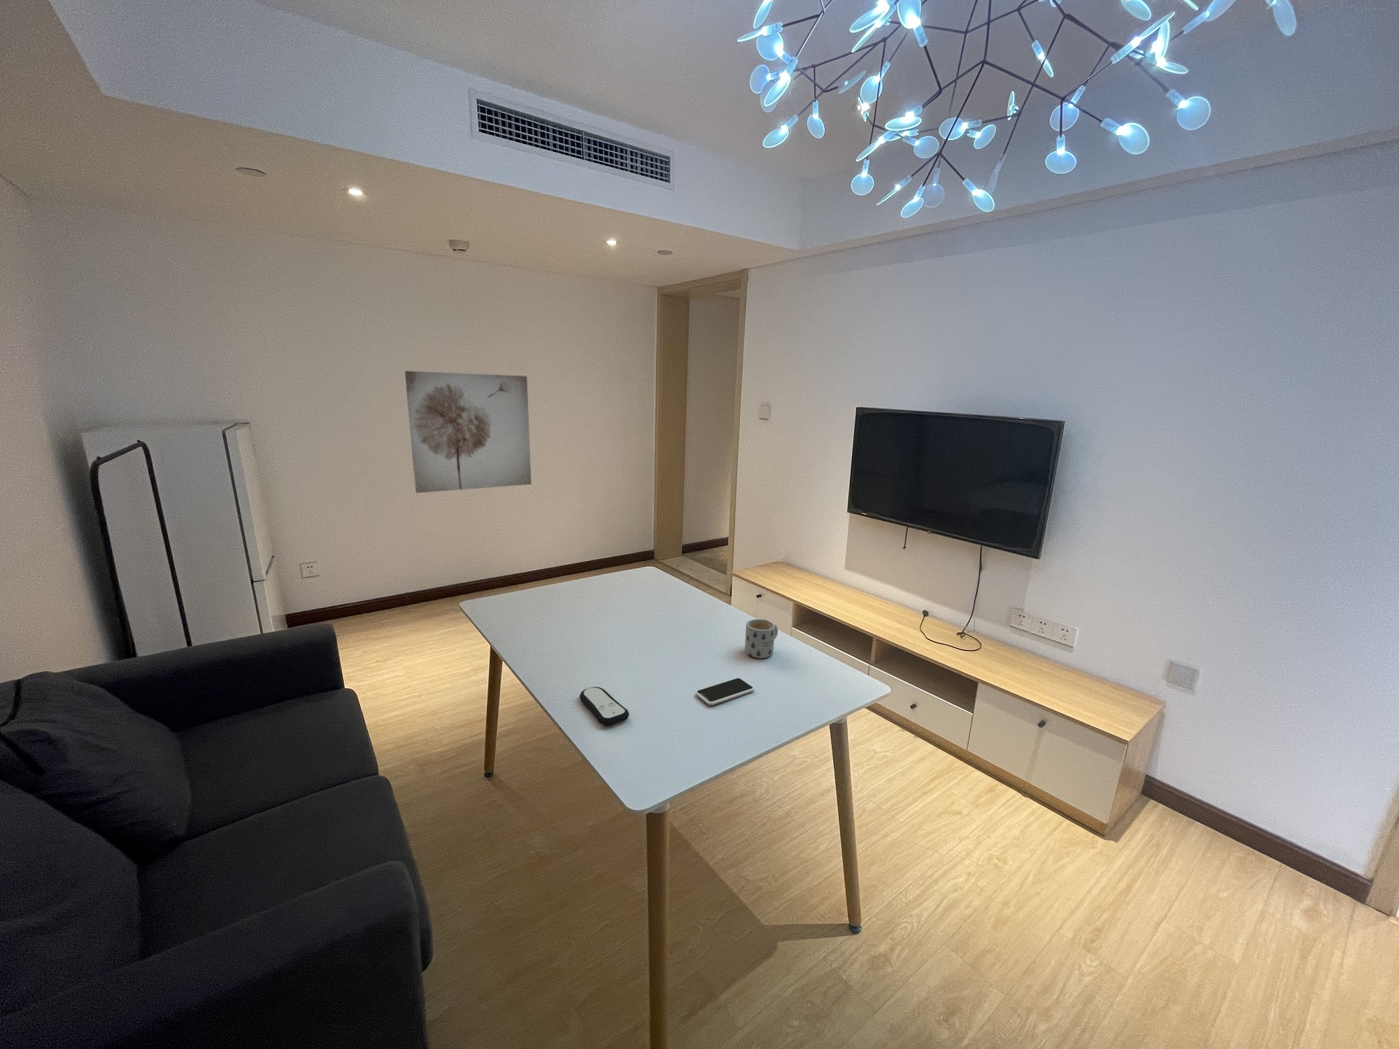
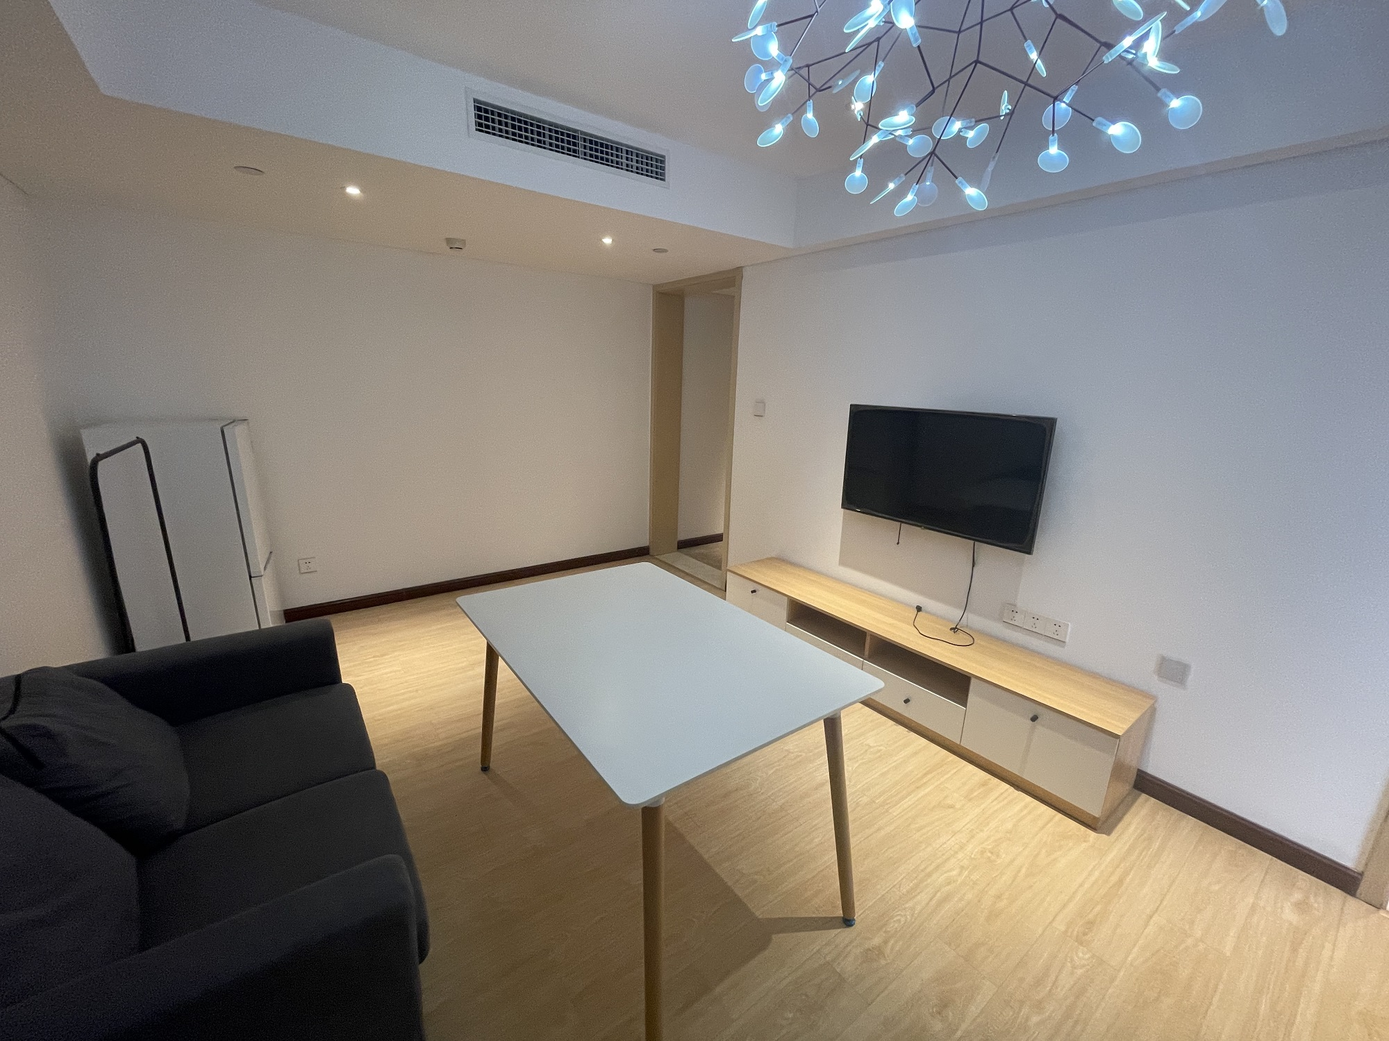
- wall art [404,370,532,494]
- mug [745,618,779,659]
- remote control [579,686,630,726]
- smartphone [695,677,755,705]
